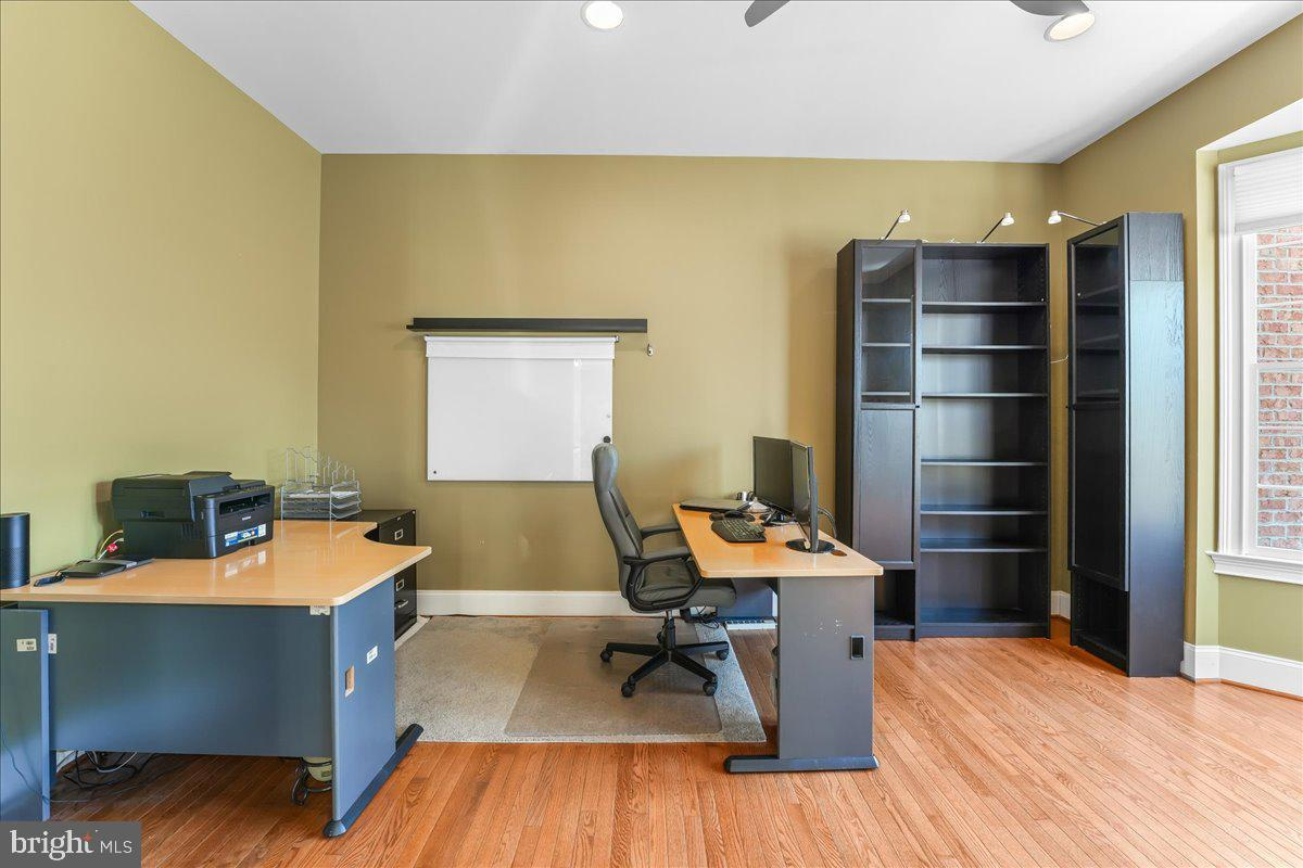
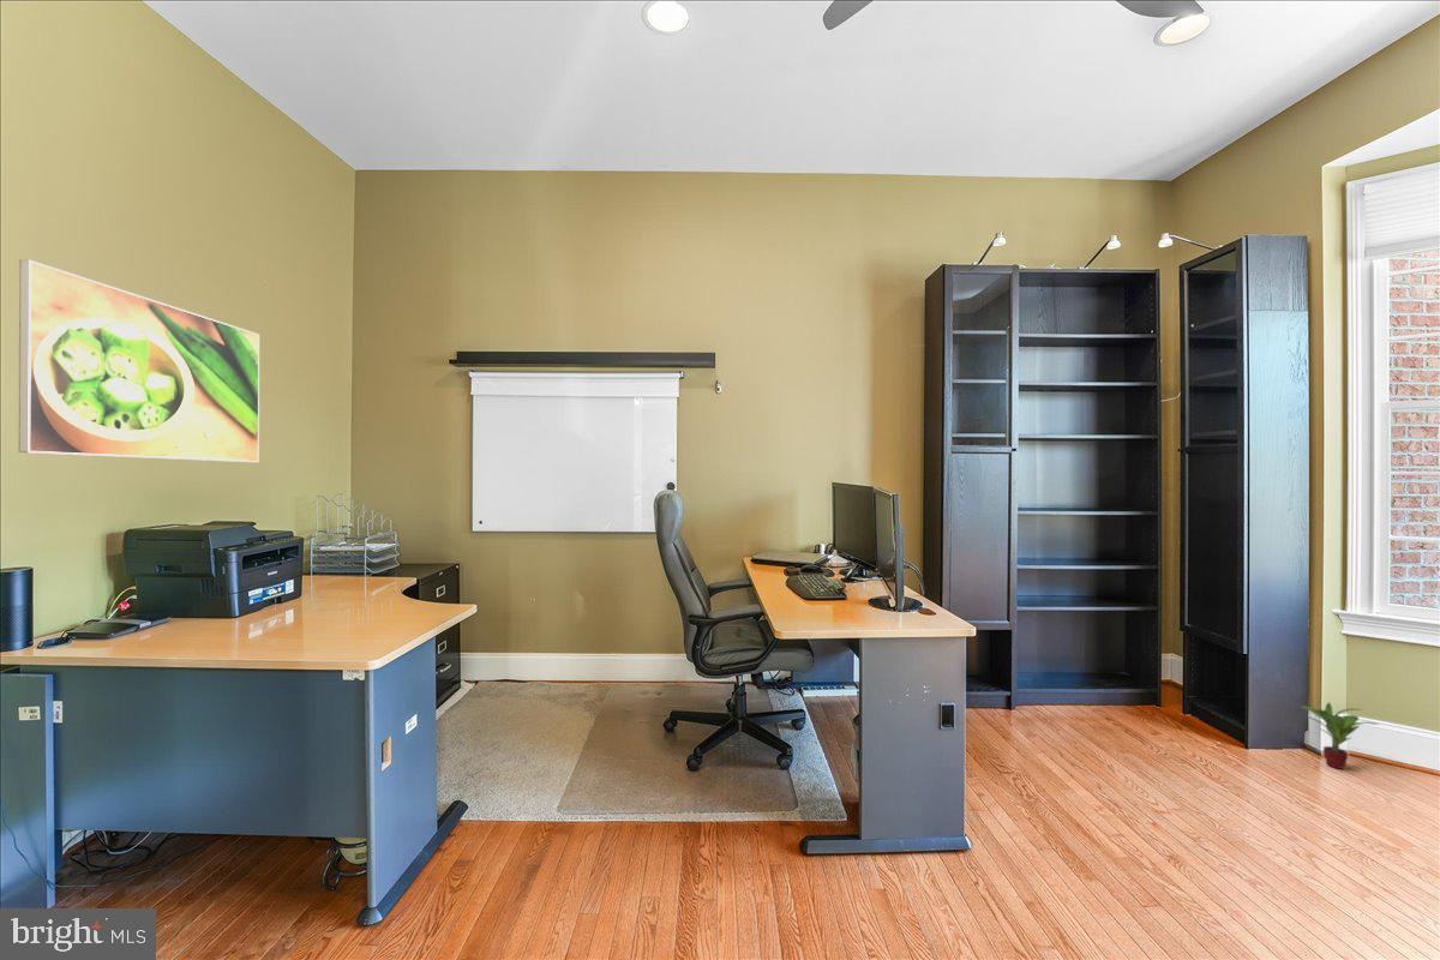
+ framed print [18,258,260,463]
+ potted plant [1295,701,1379,770]
